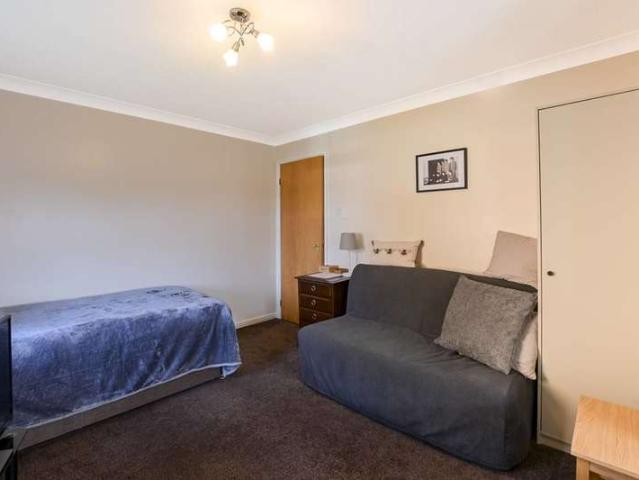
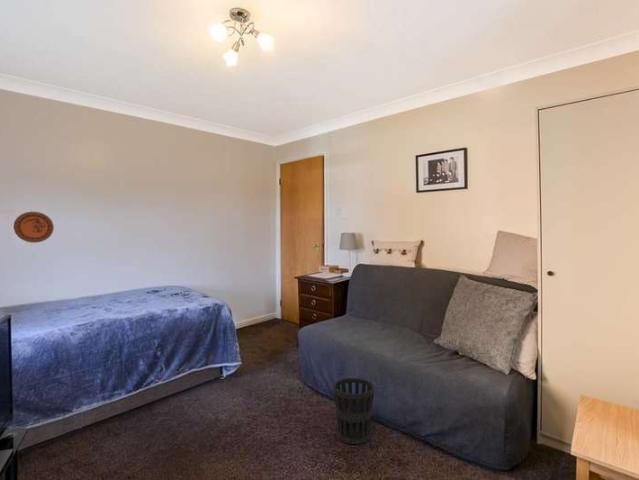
+ decorative plate [13,211,55,244]
+ wastebasket [332,377,376,445]
